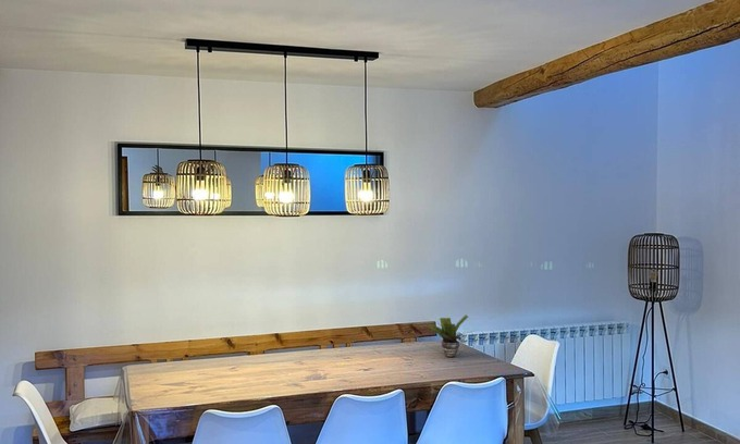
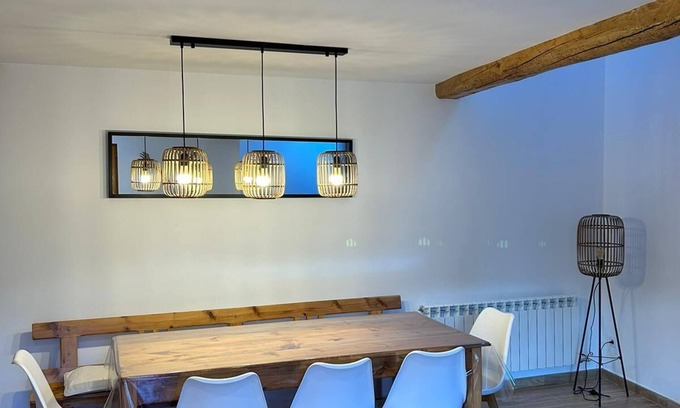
- potted plant [425,314,474,358]
